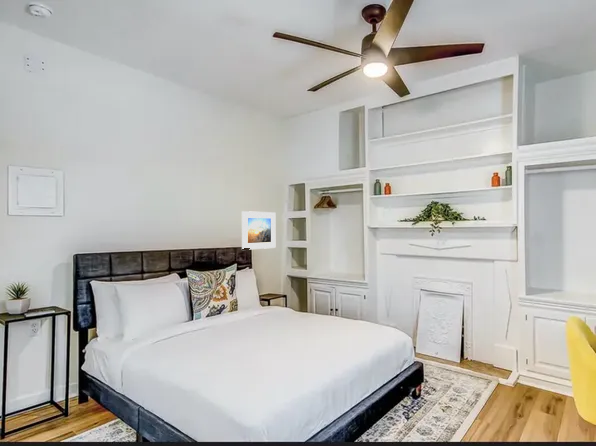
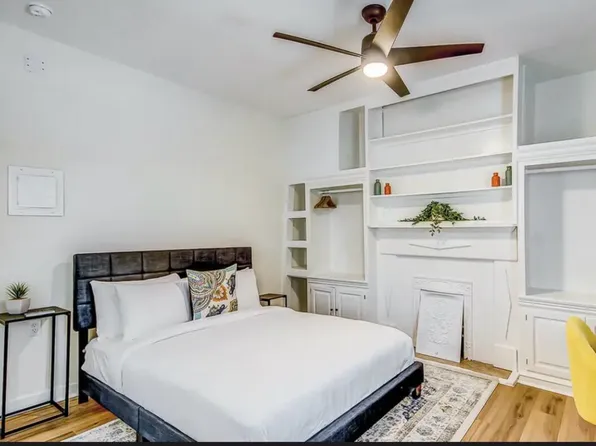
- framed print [241,210,276,250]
